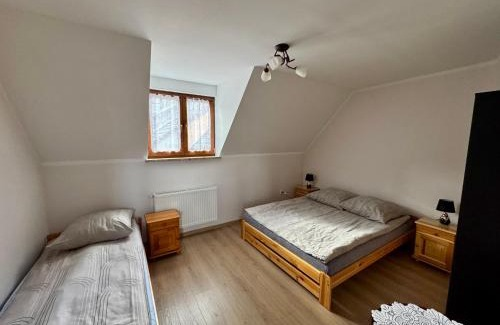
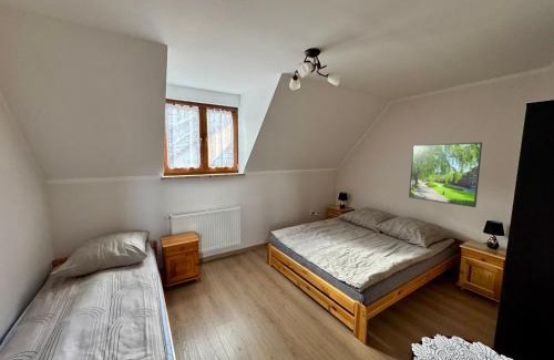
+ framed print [408,141,483,208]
